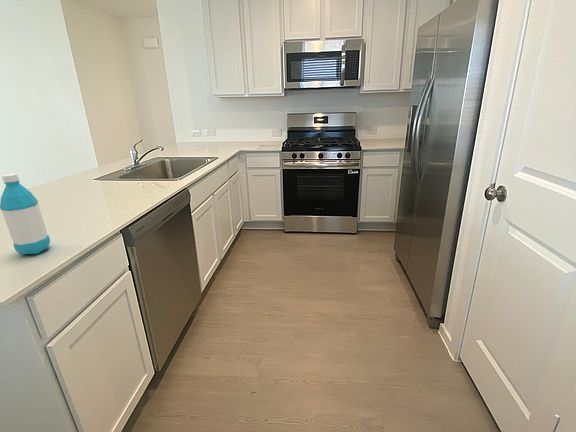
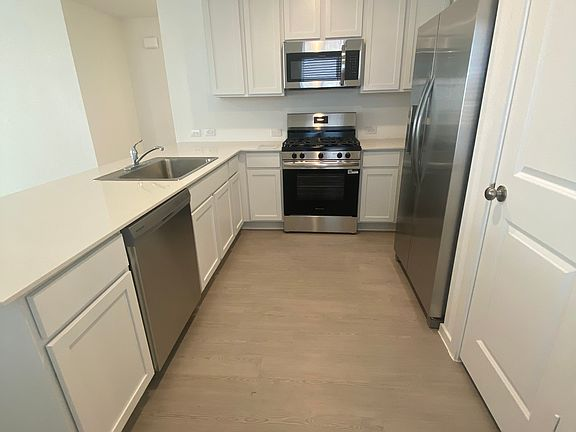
- water bottle [0,173,51,255]
